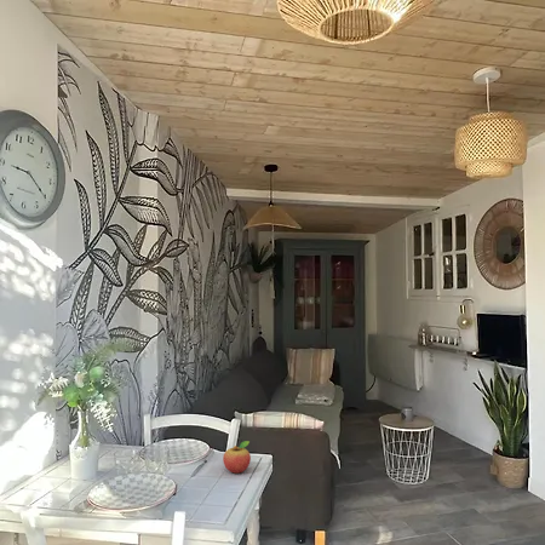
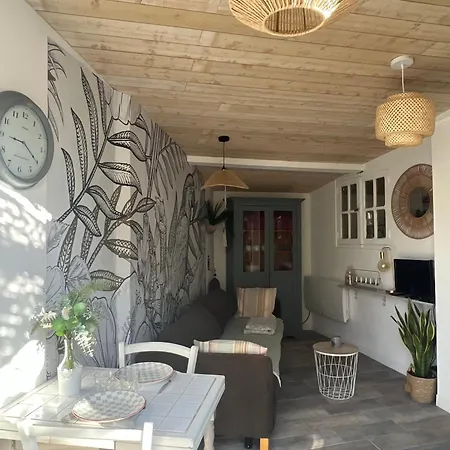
- fruit [222,440,252,475]
